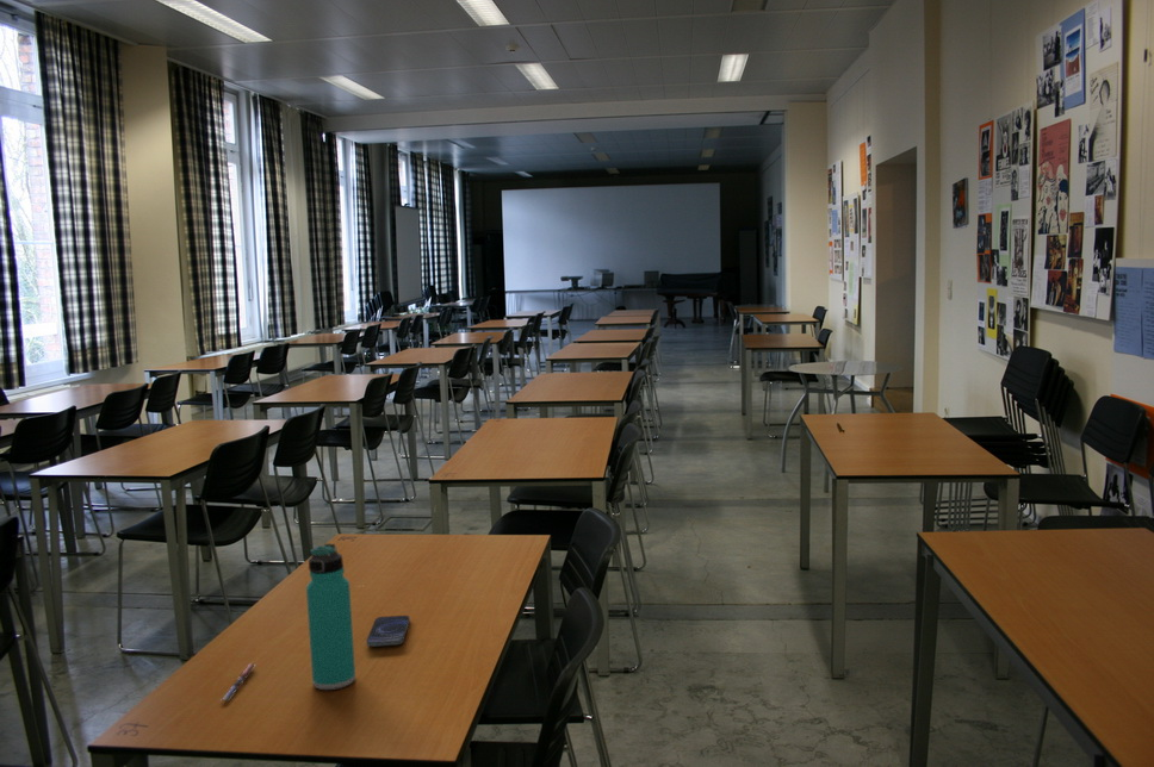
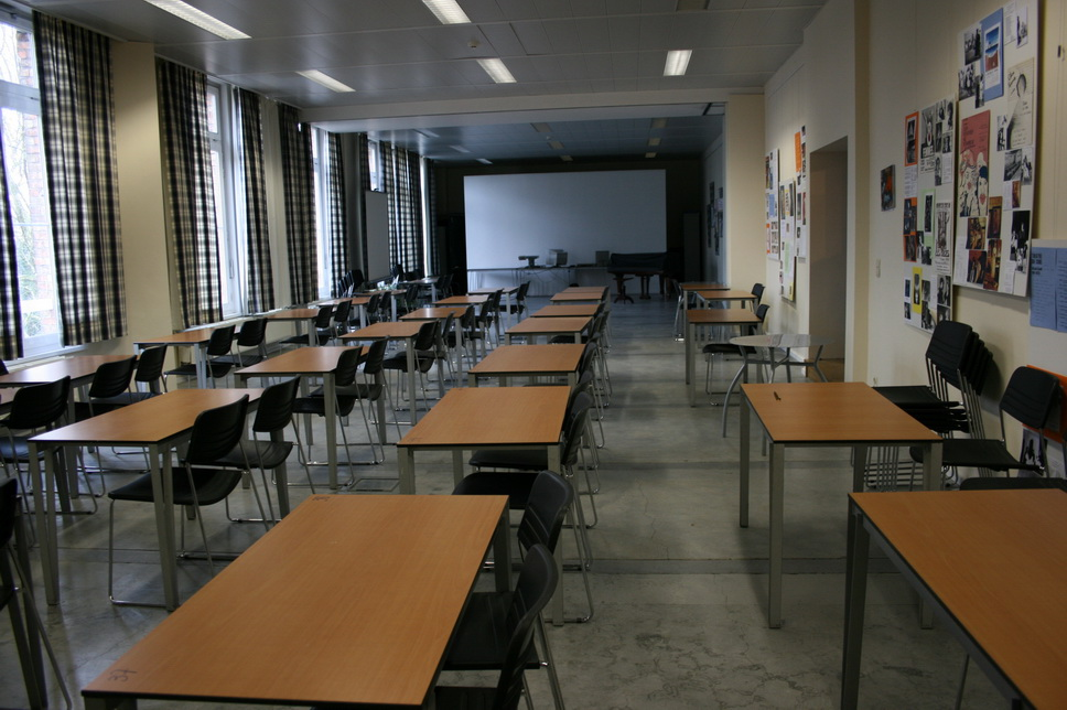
- smartphone [366,615,411,648]
- pen [219,662,255,703]
- thermos bottle [305,543,356,691]
